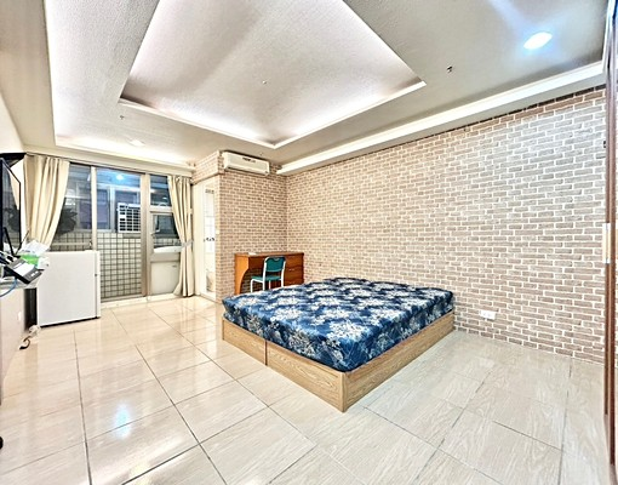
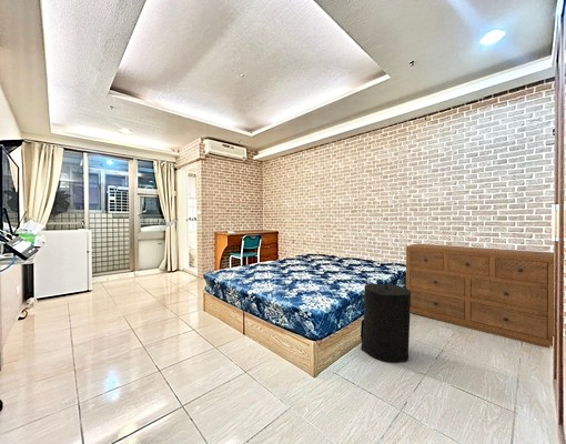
+ dresser [405,243,555,350]
+ trash can [360,283,411,364]
